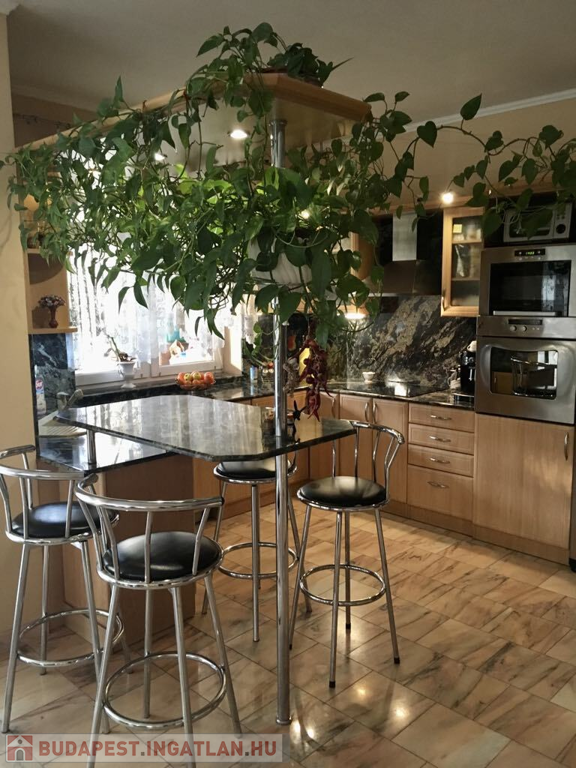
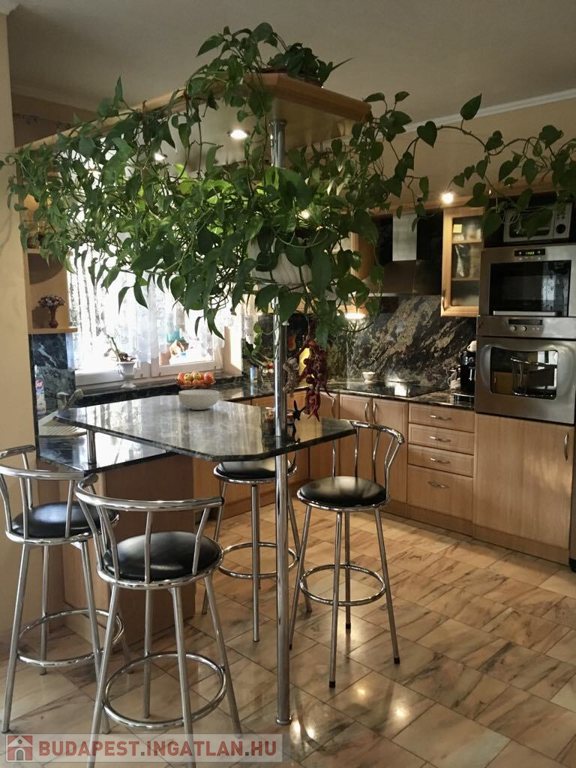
+ cereal bowl [178,389,220,411]
